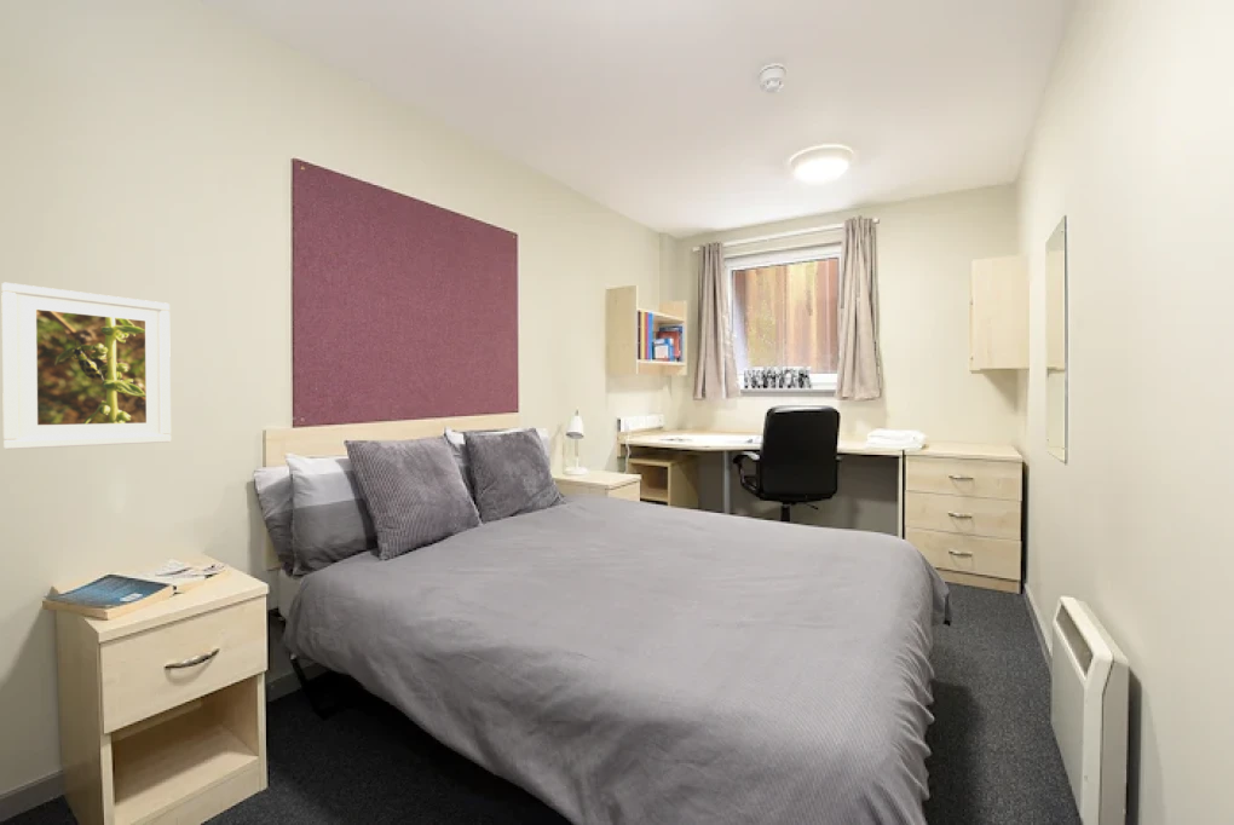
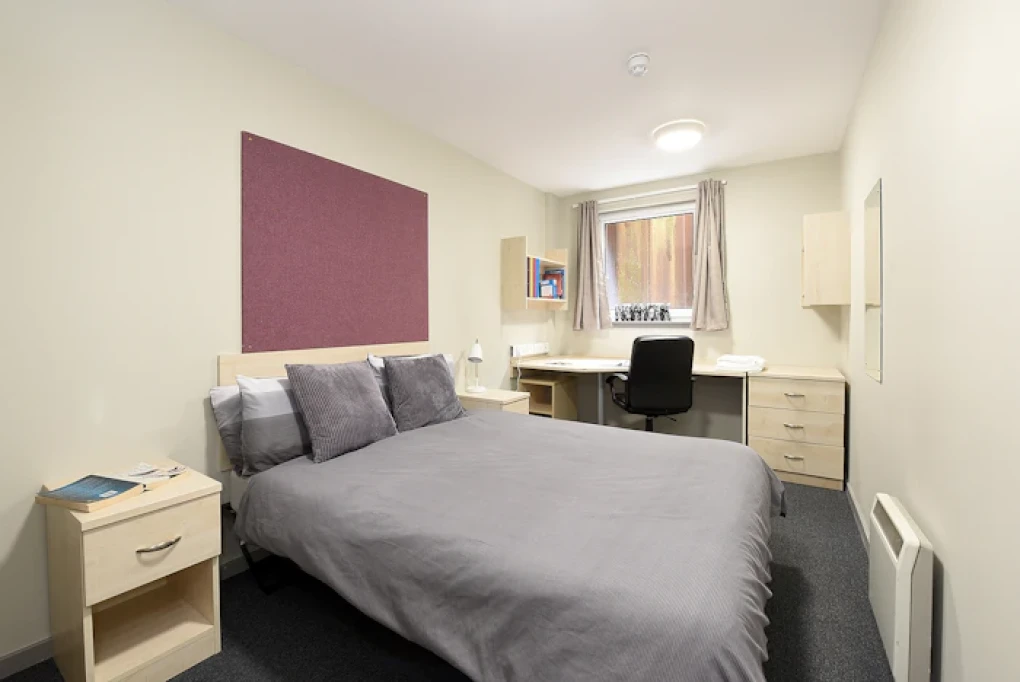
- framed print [0,282,172,450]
